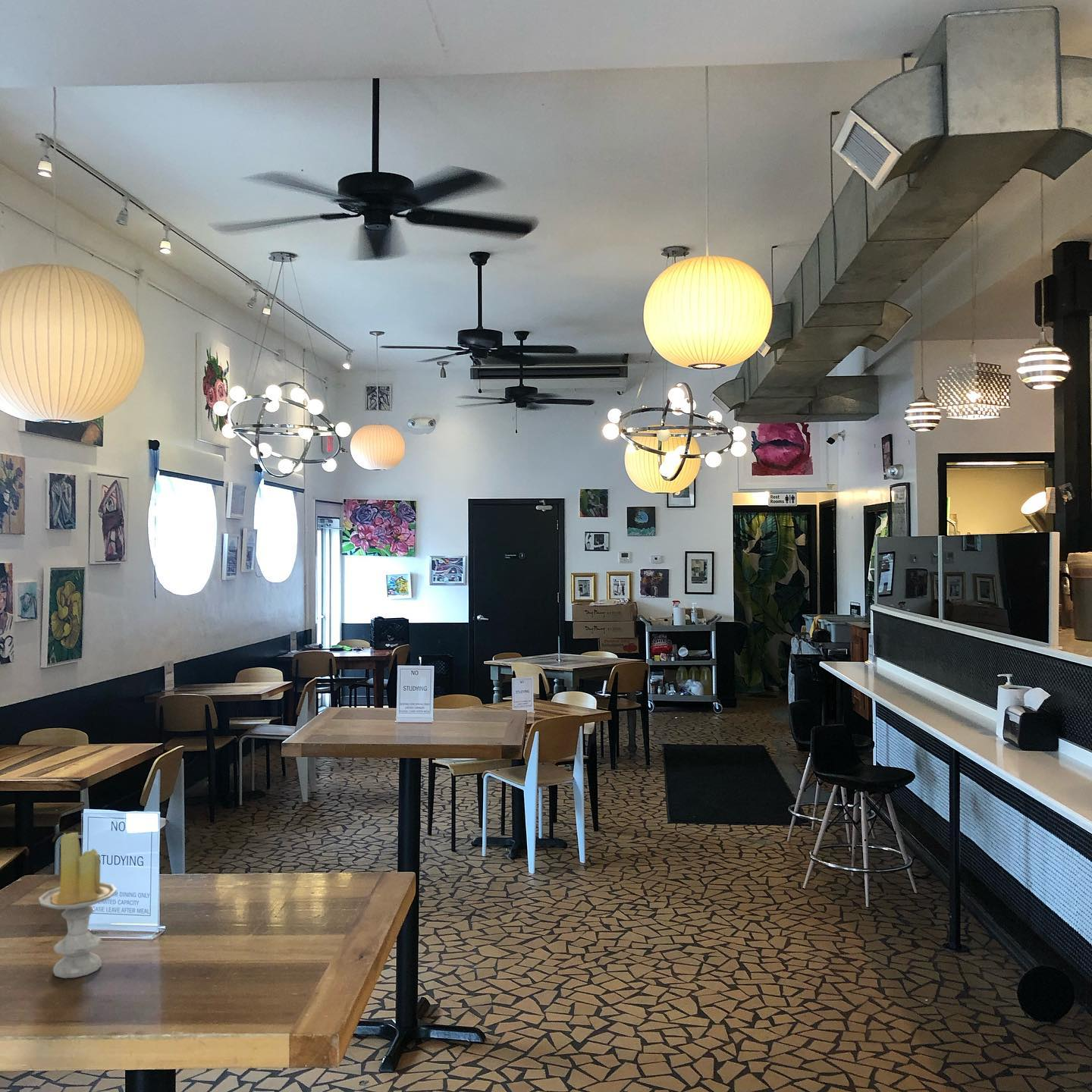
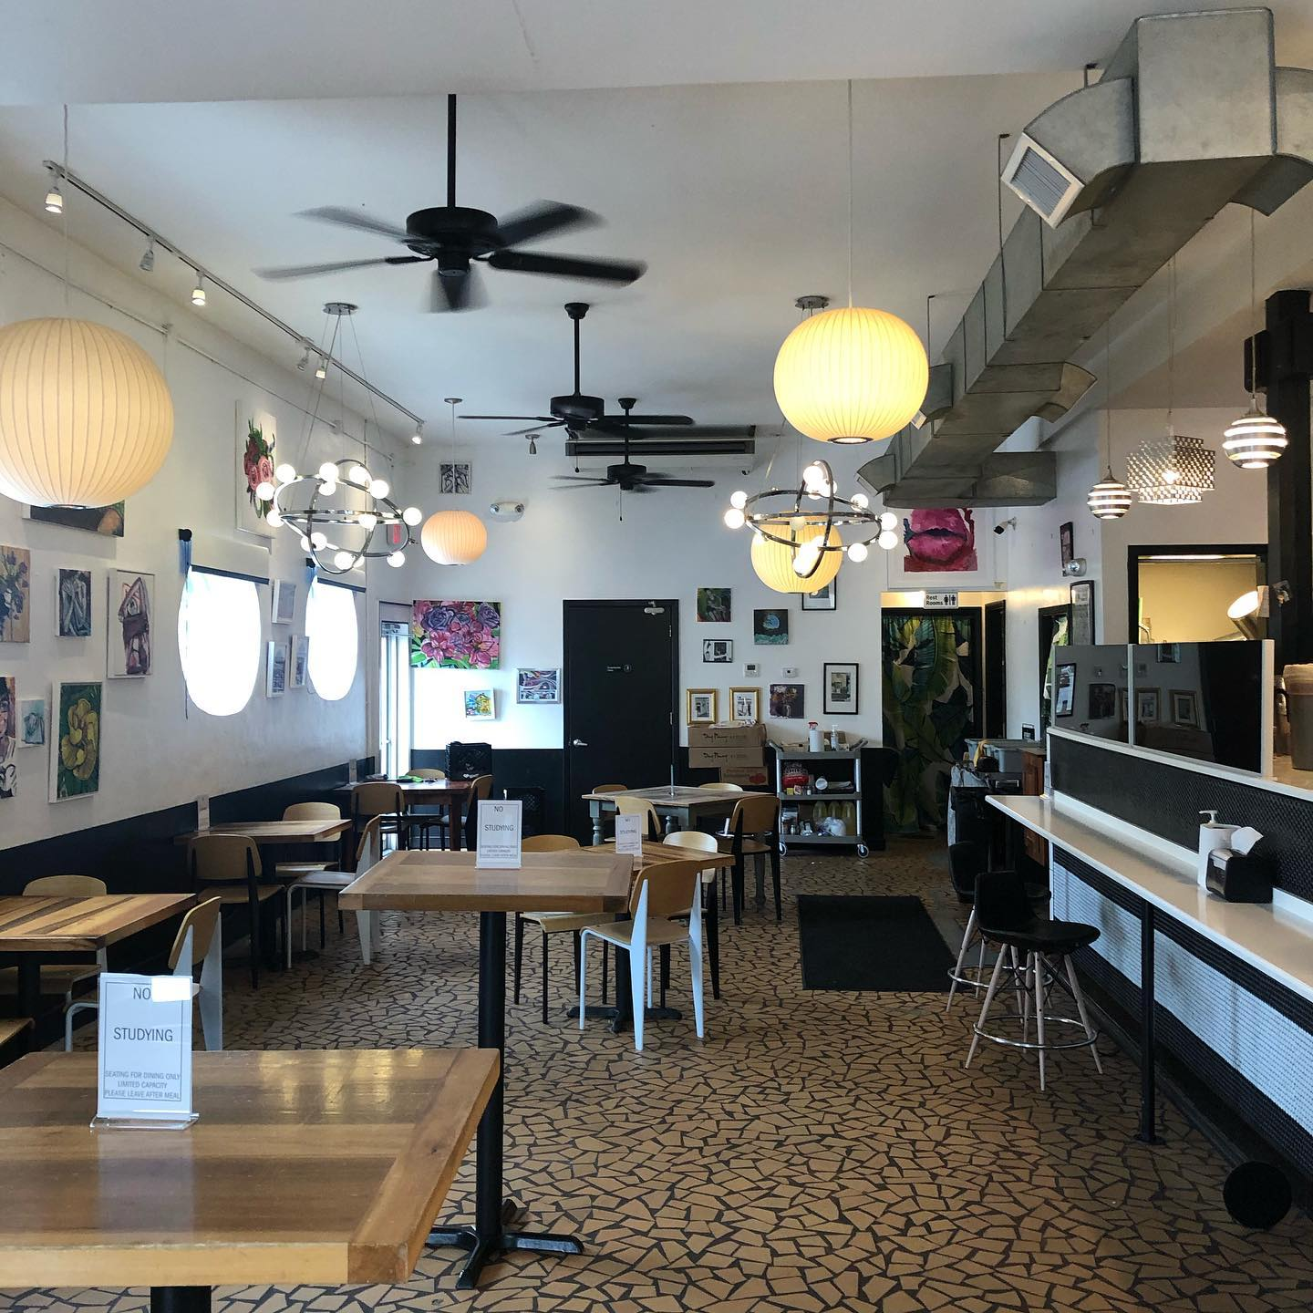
- candle [38,832,118,979]
